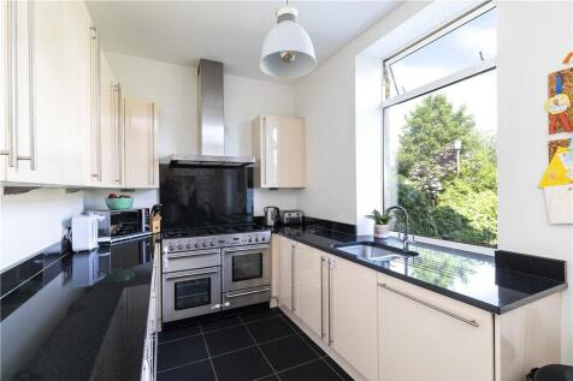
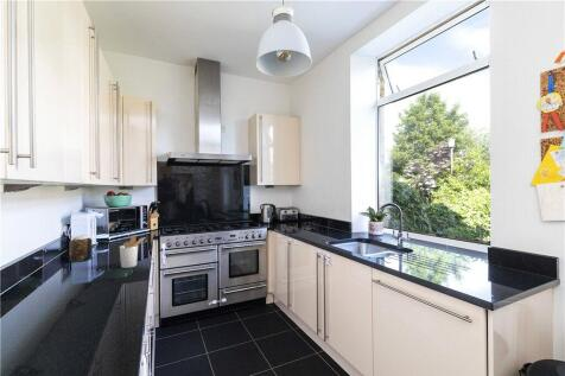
+ jar [69,234,94,263]
+ utensil holder [119,234,146,269]
